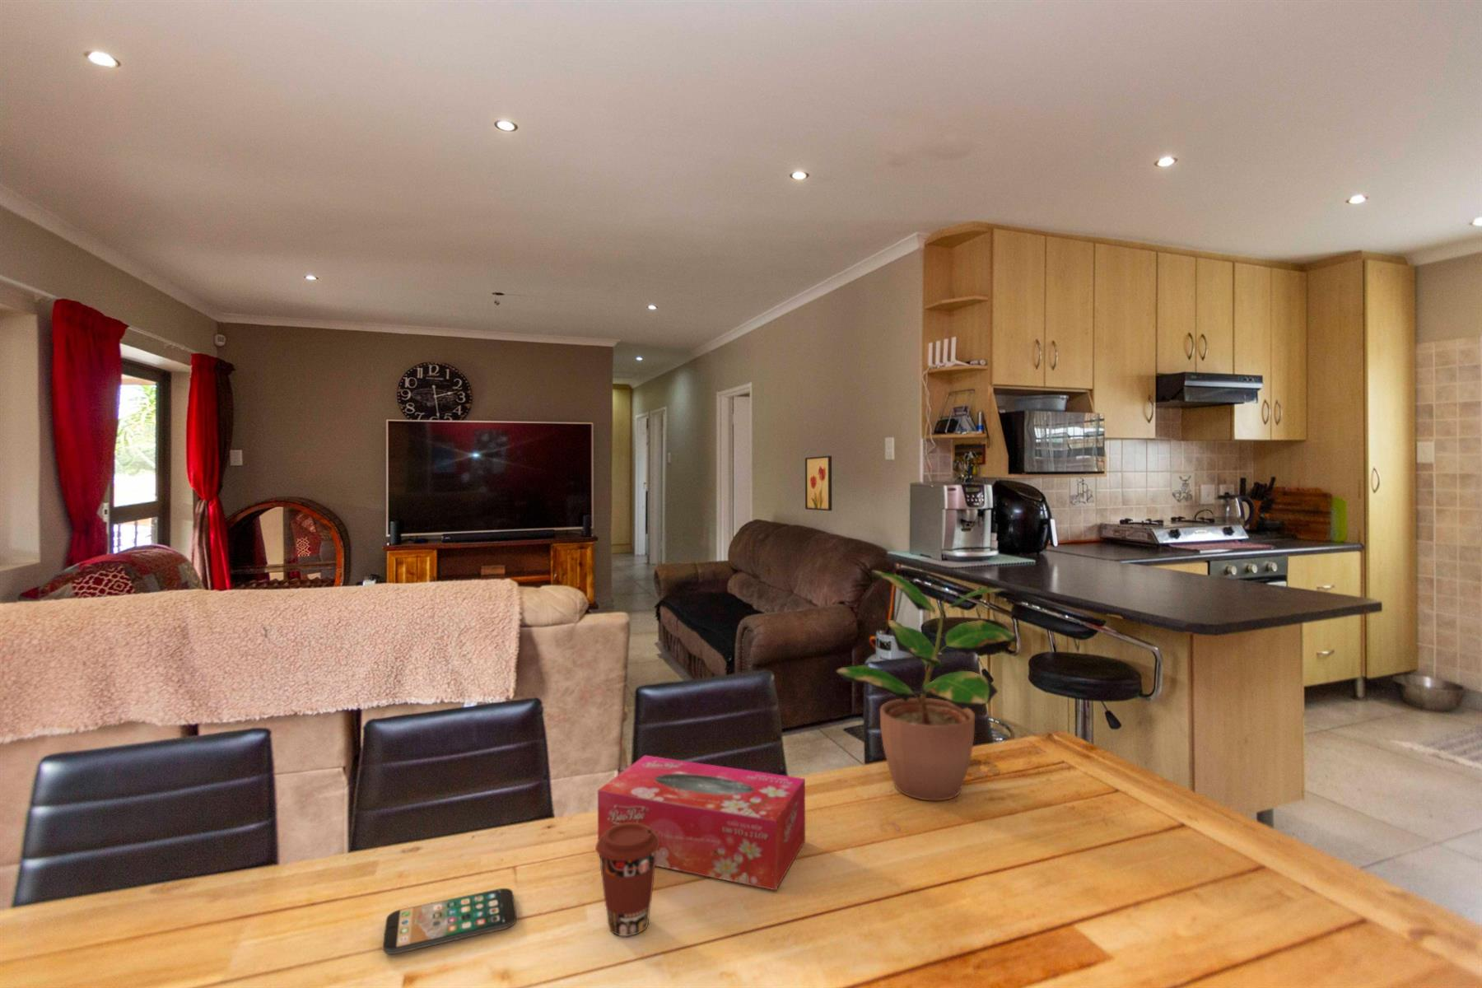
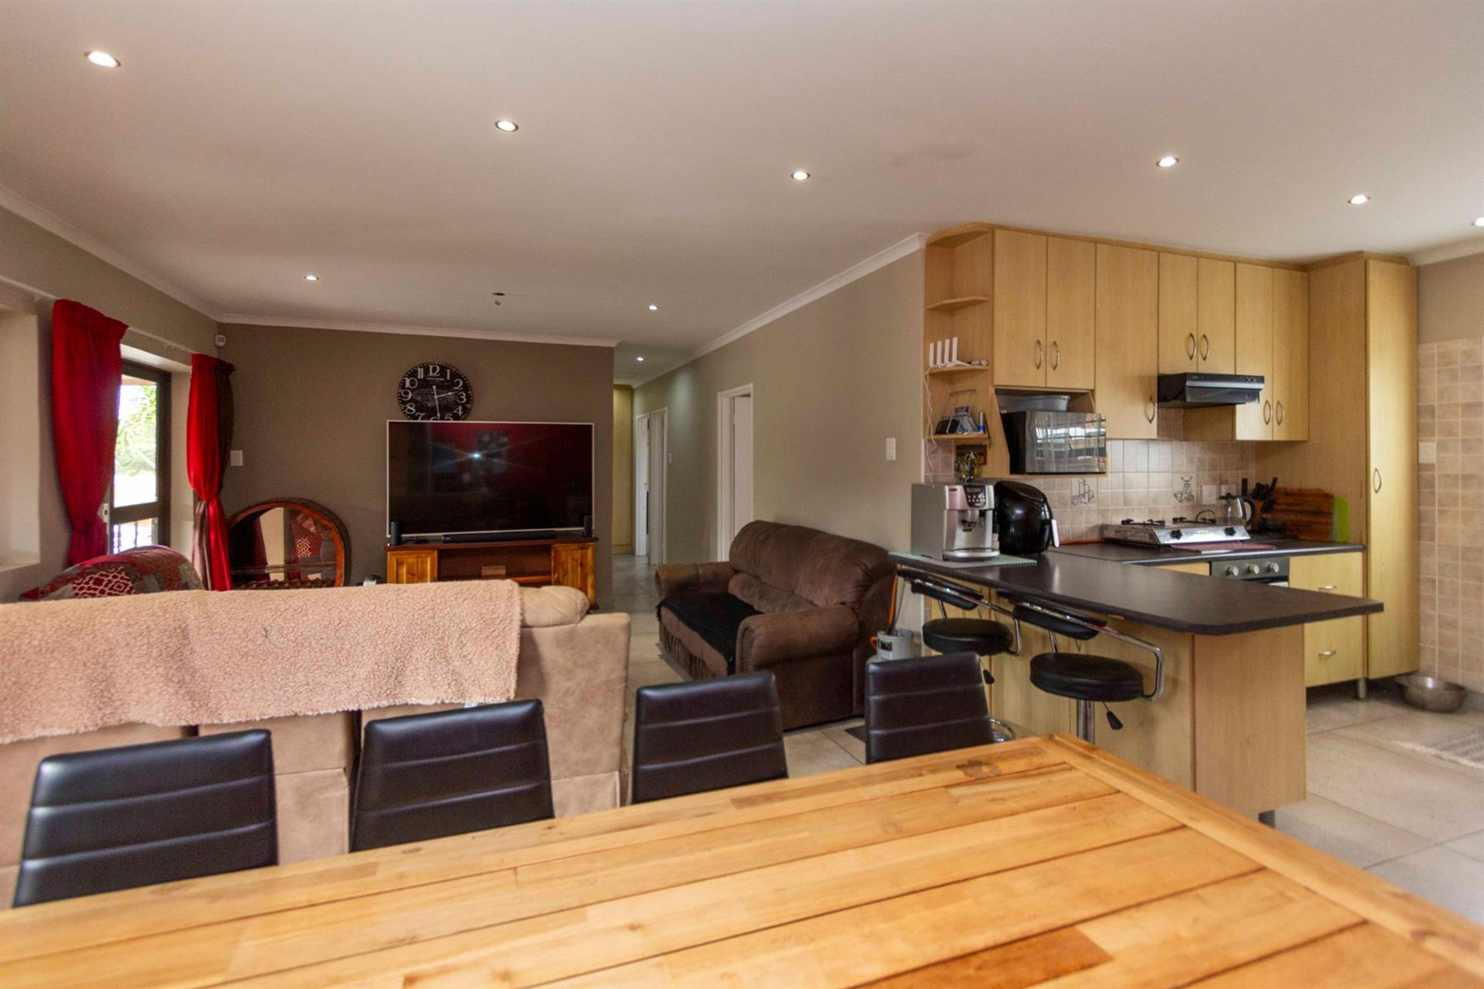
- smartphone [382,888,517,955]
- wall art [804,455,833,512]
- tissue box [597,755,806,892]
- potted plant [835,569,1019,802]
- coffee cup [594,823,659,937]
